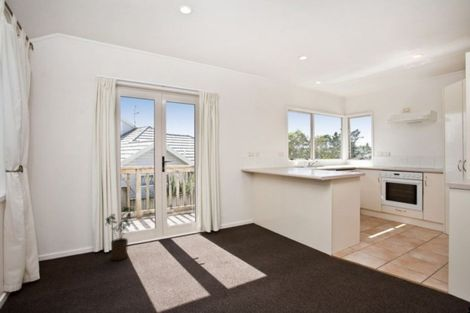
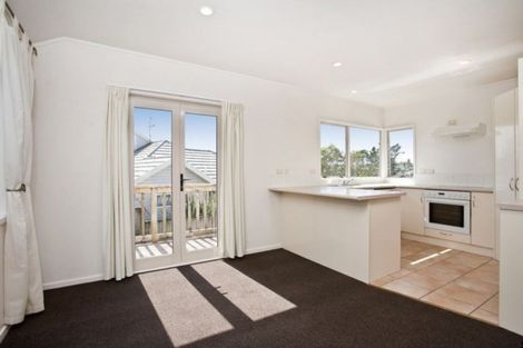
- house plant [105,206,137,261]
